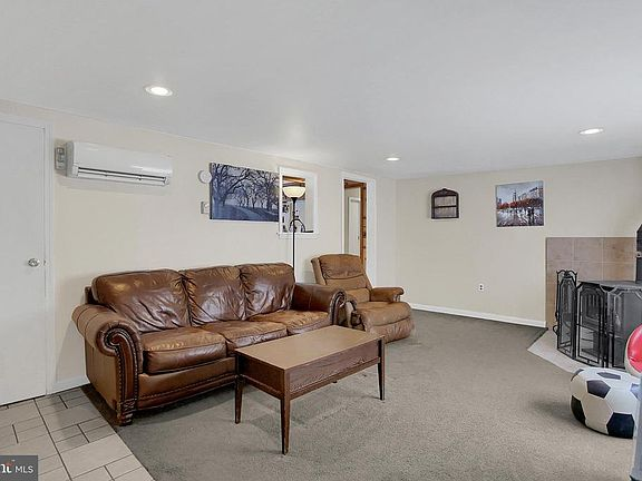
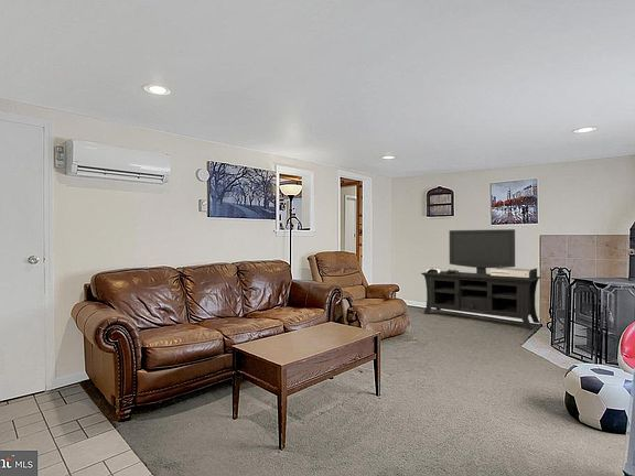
+ media console [420,228,541,331]
